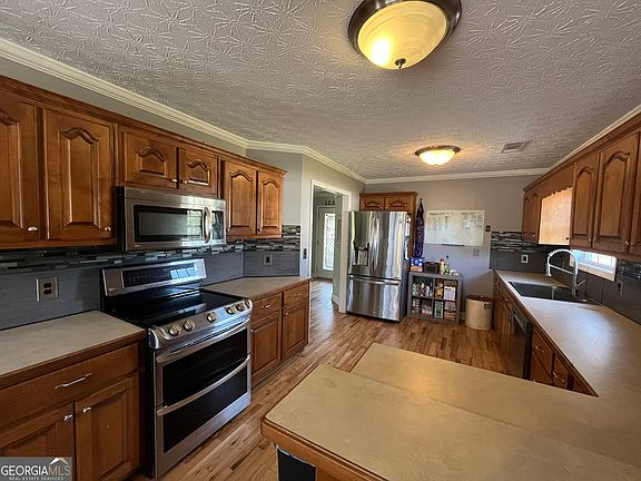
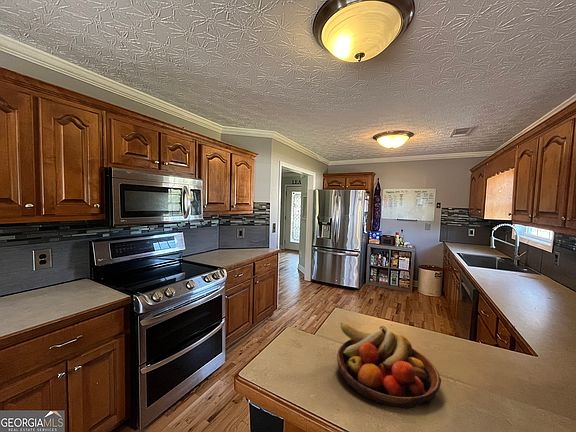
+ fruit bowl [336,322,442,410]
